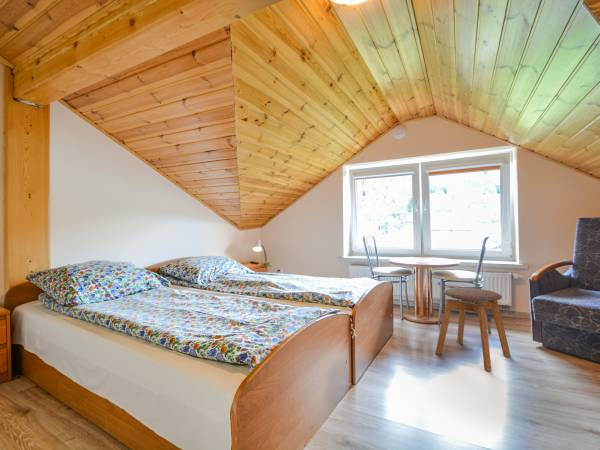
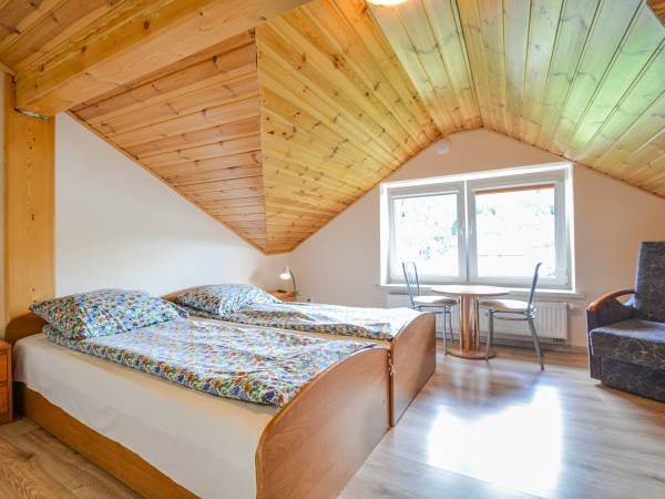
- stool [434,287,512,372]
